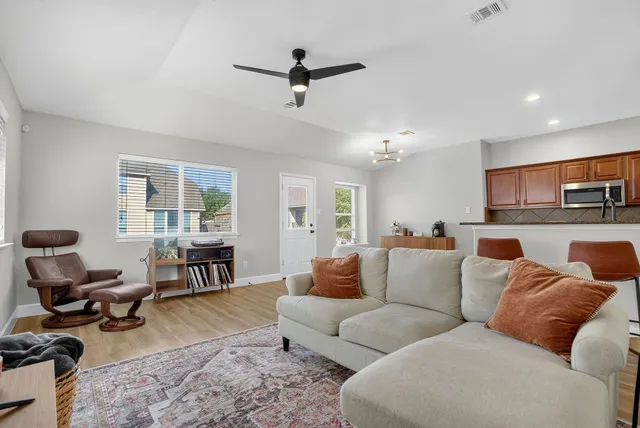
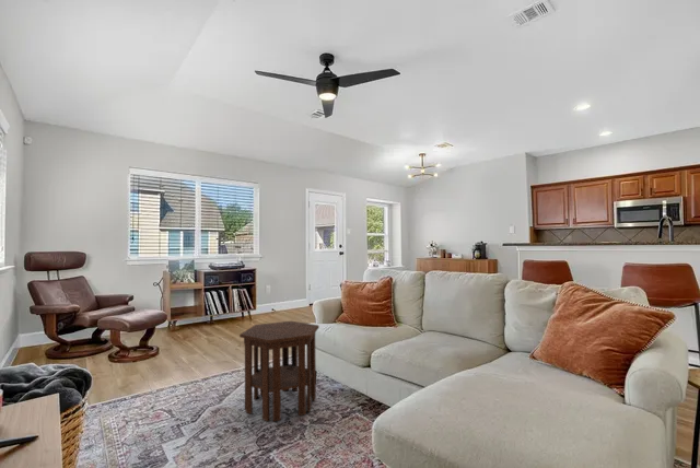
+ side table [238,320,320,422]
